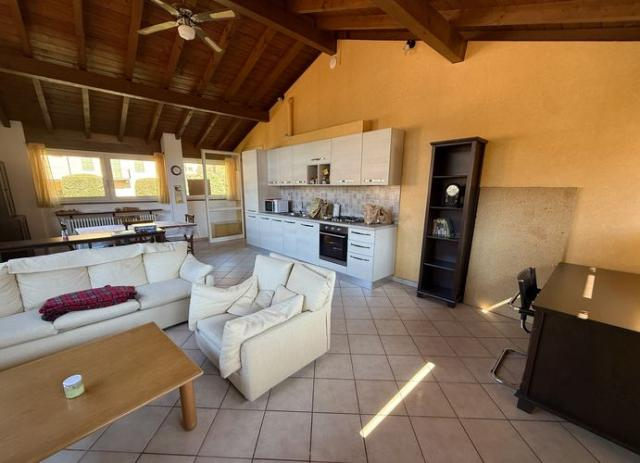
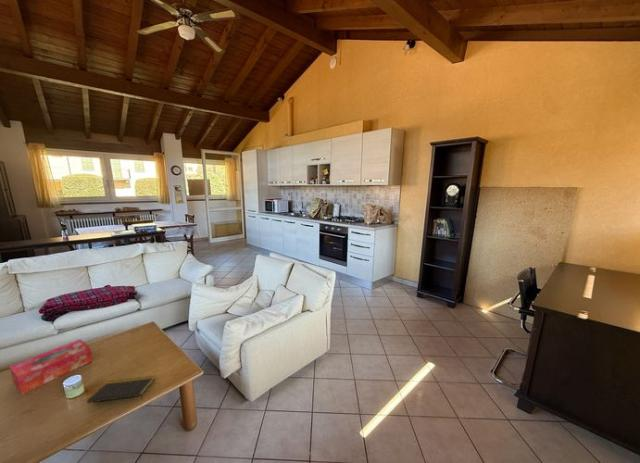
+ tissue box [9,338,93,395]
+ notepad [86,375,156,404]
